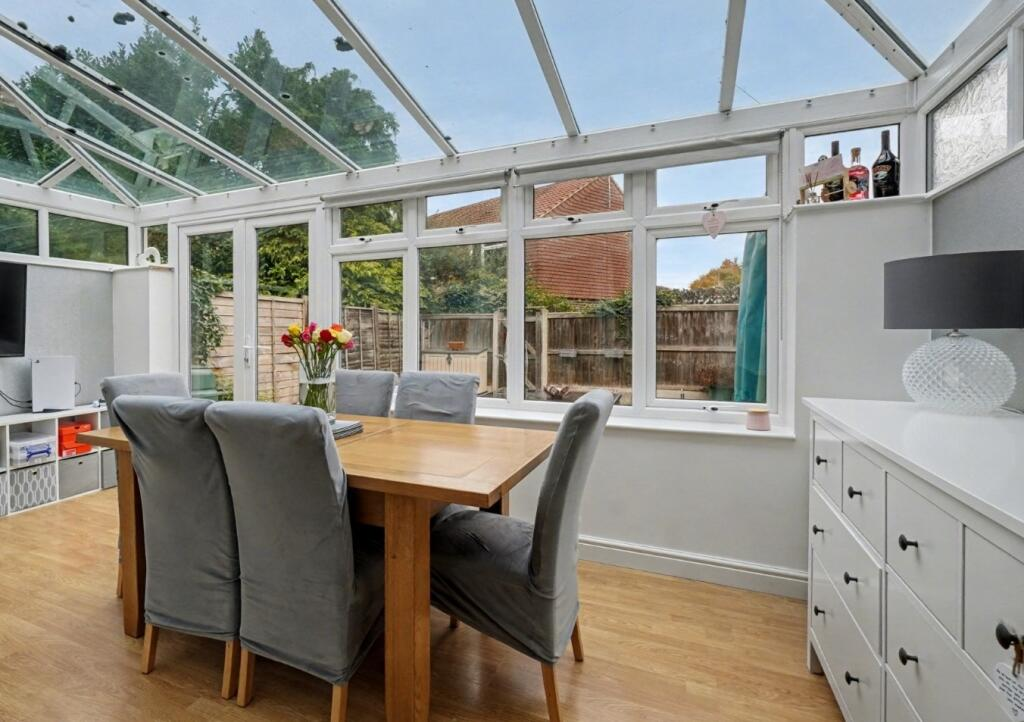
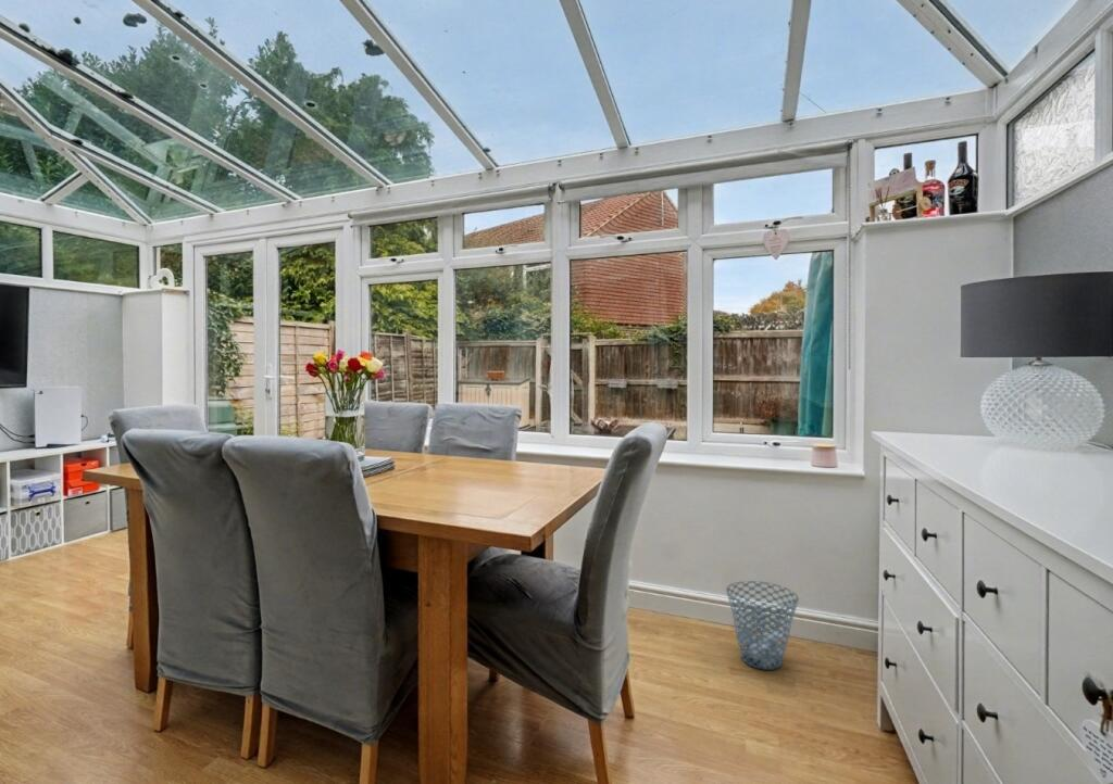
+ waste basket [725,580,800,671]
